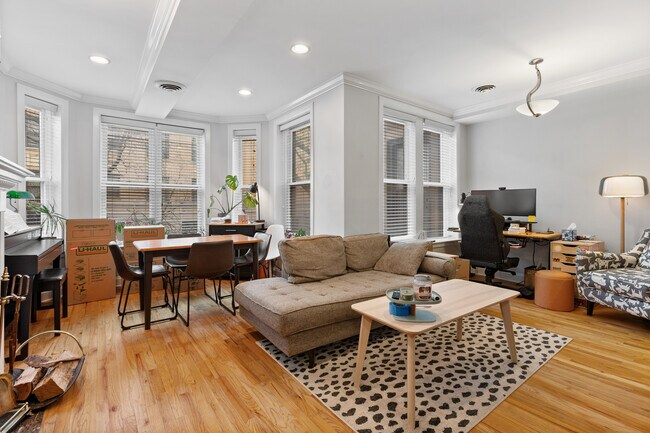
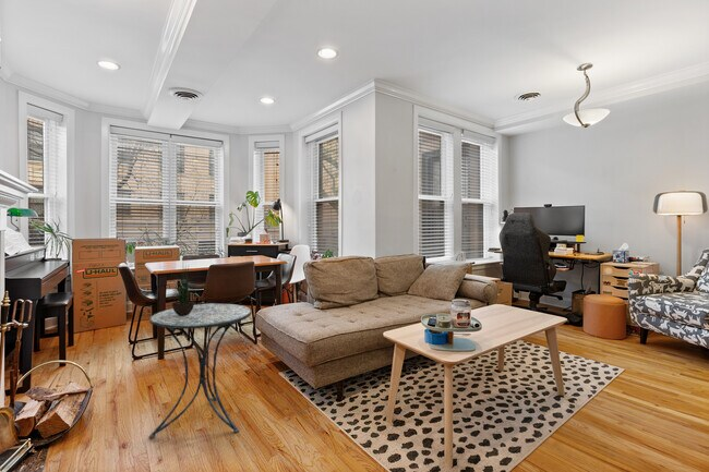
+ side table [148,302,252,439]
+ potted plant [170,259,201,316]
